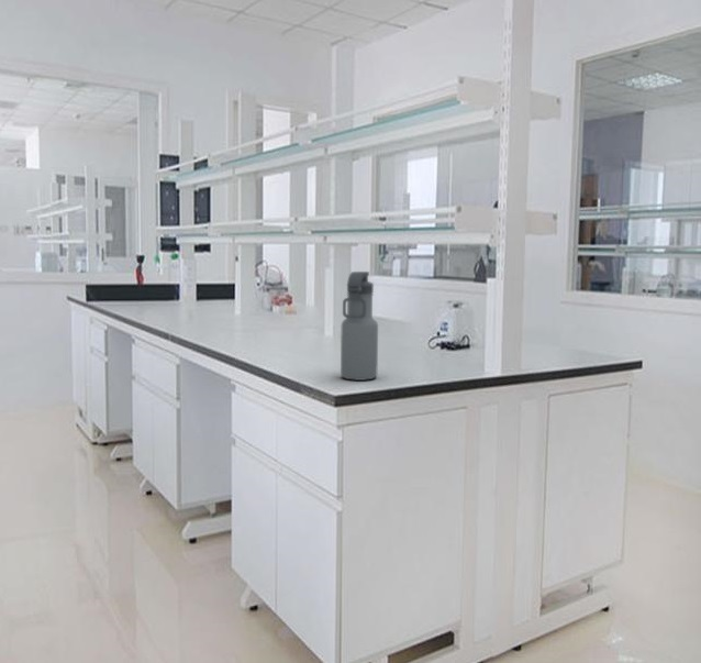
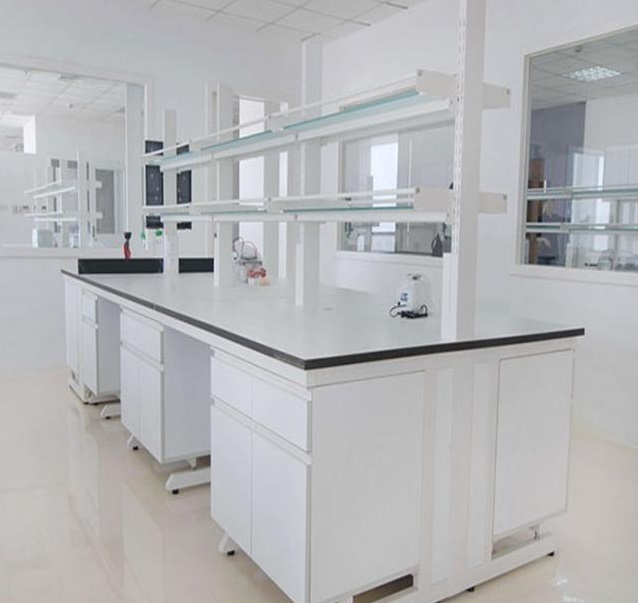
- water bottle [340,270,379,382]
